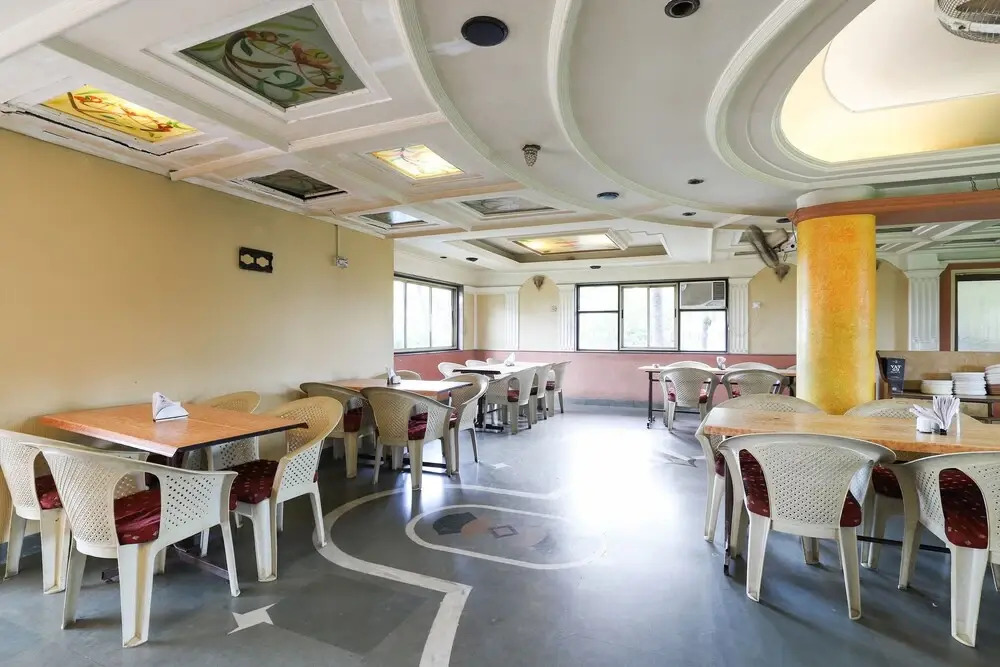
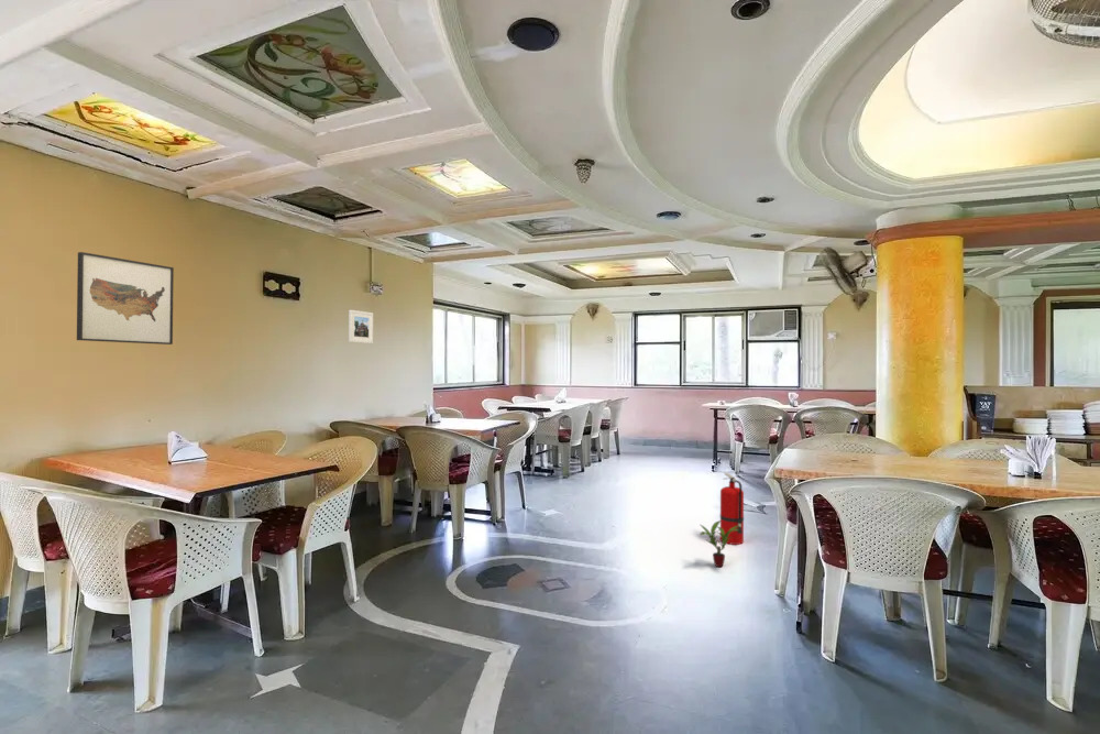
+ potted plant [698,519,739,568]
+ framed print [348,309,374,344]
+ fire extinguisher [719,472,745,546]
+ wall art [76,251,175,346]
